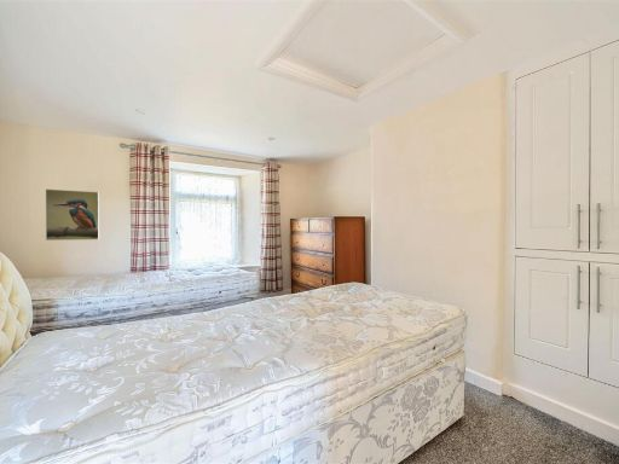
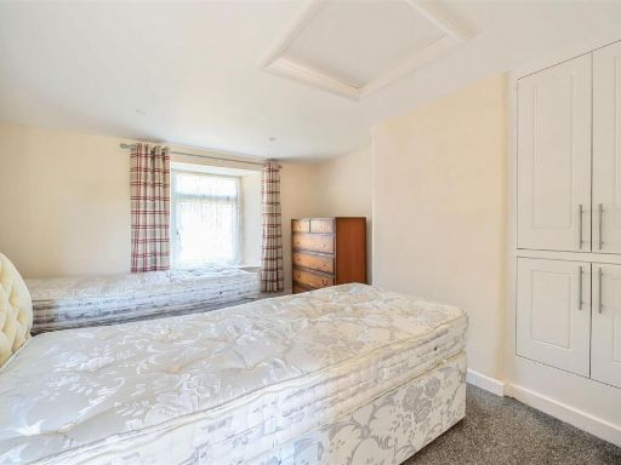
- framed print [45,188,100,242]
